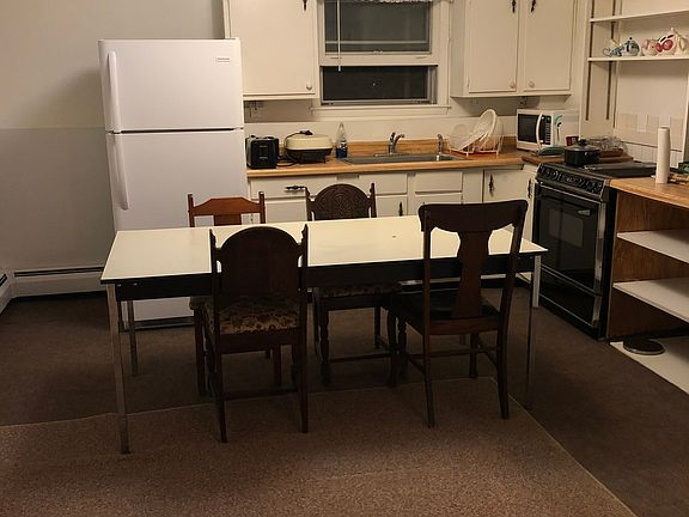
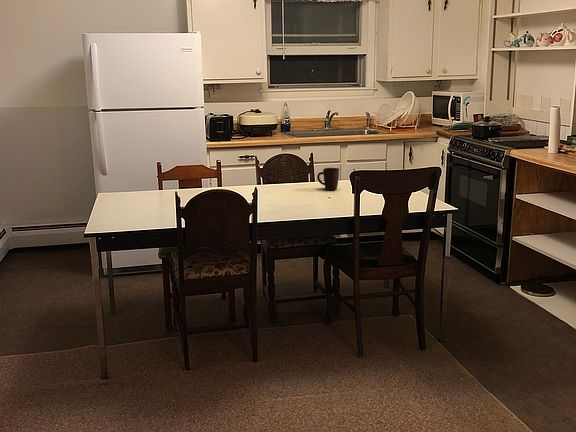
+ mug [316,167,340,191]
